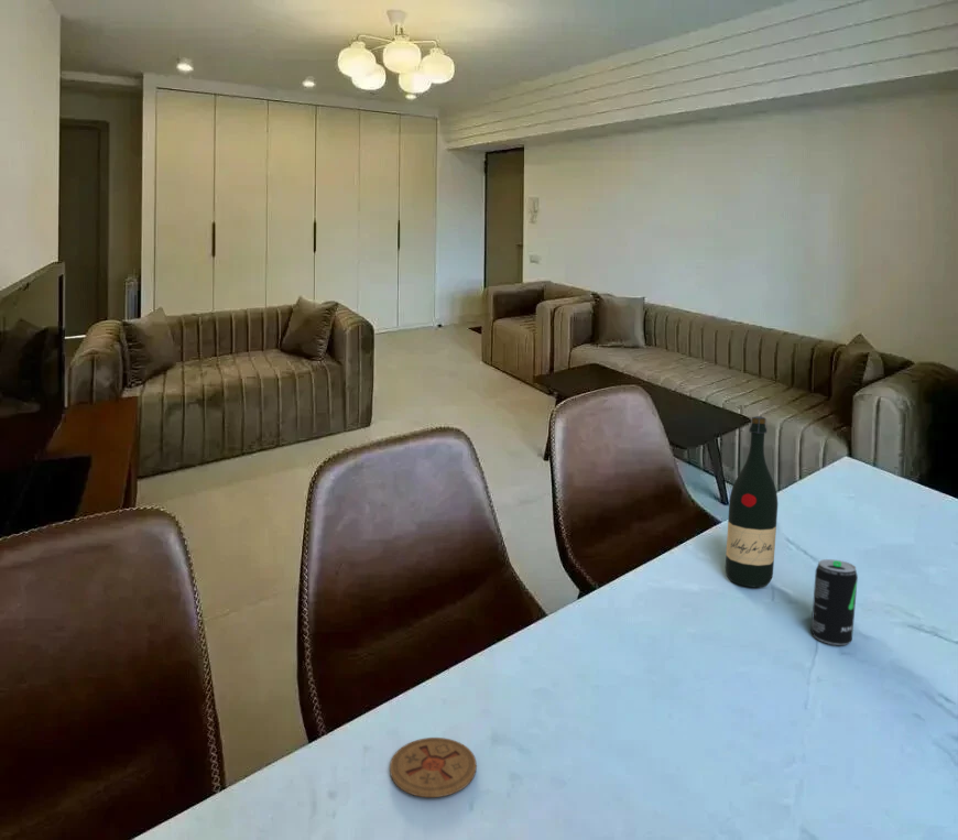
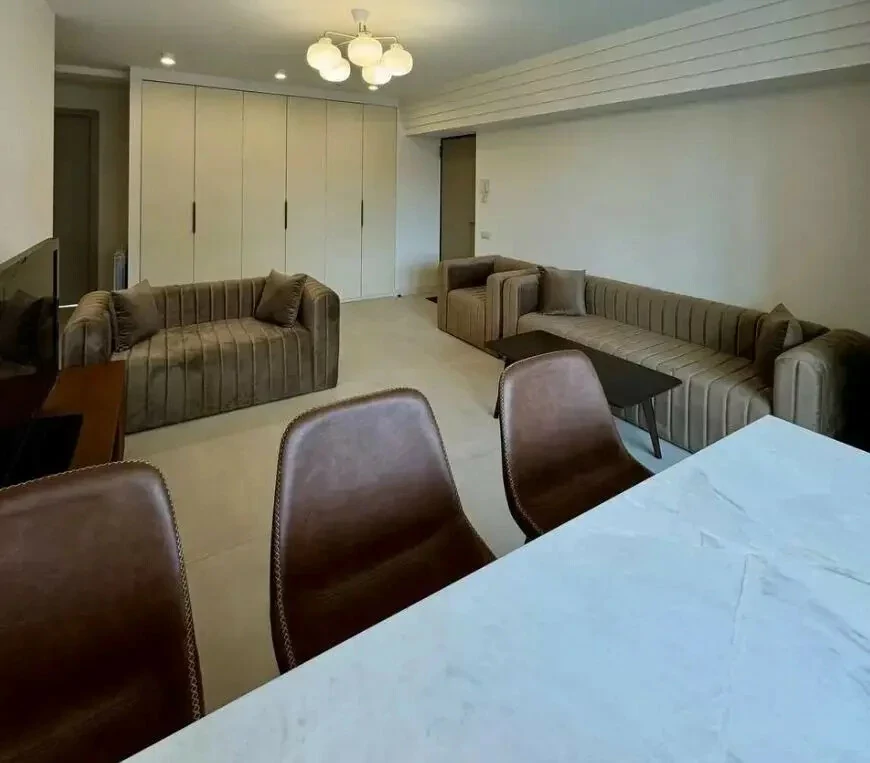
- wine bottle [725,415,779,588]
- beverage can [810,558,859,646]
- coaster [389,737,478,798]
